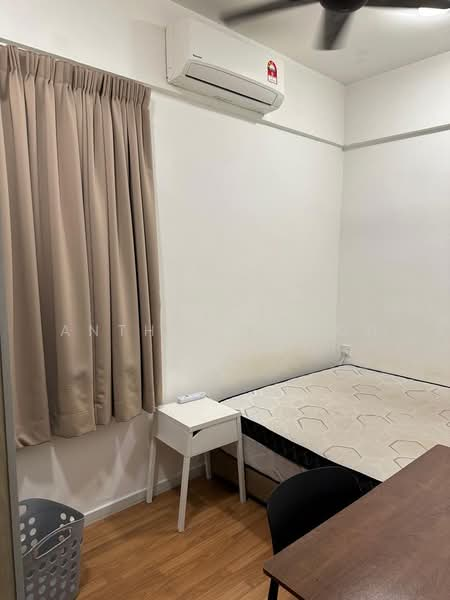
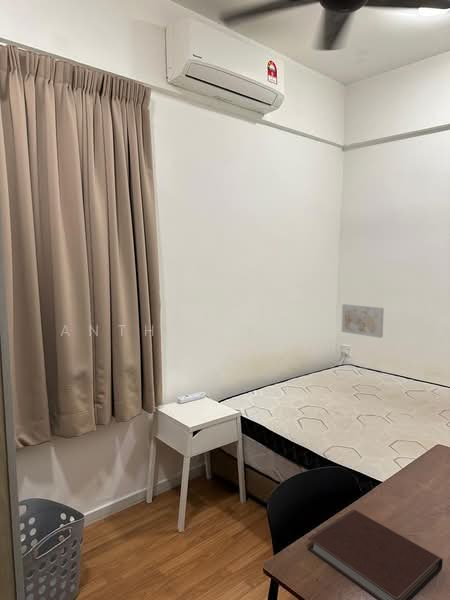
+ wall art [341,303,385,339]
+ notebook [307,509,444,600]
